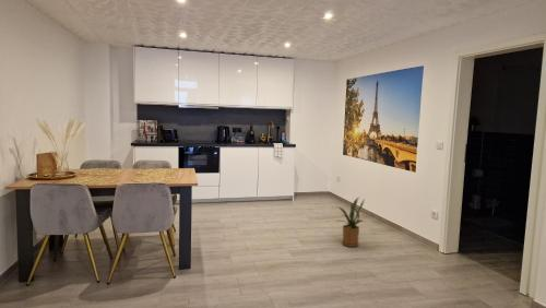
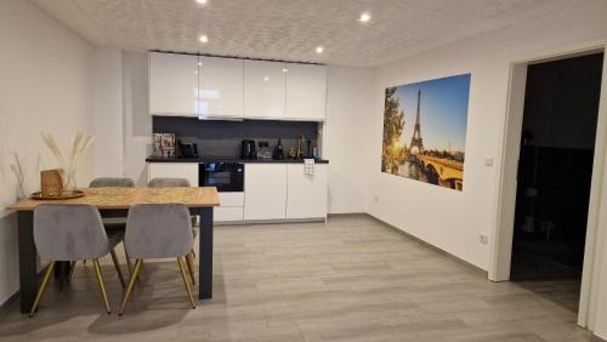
- house plant [334,197,366,248]
